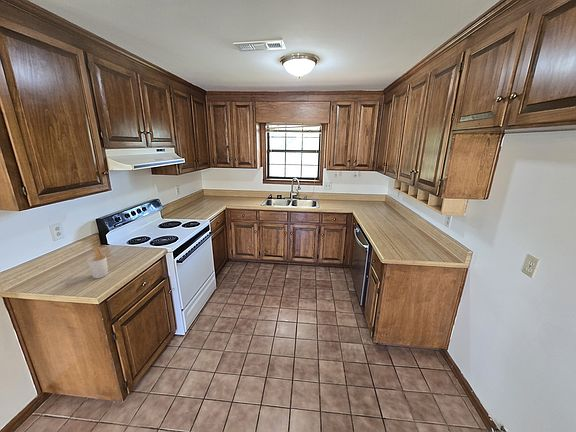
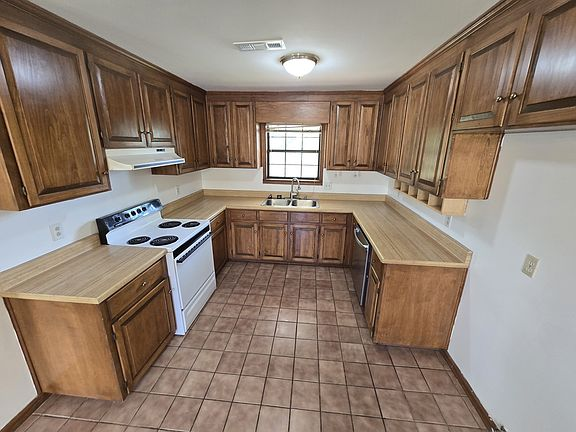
- utensil holder [86,245,115,279]
